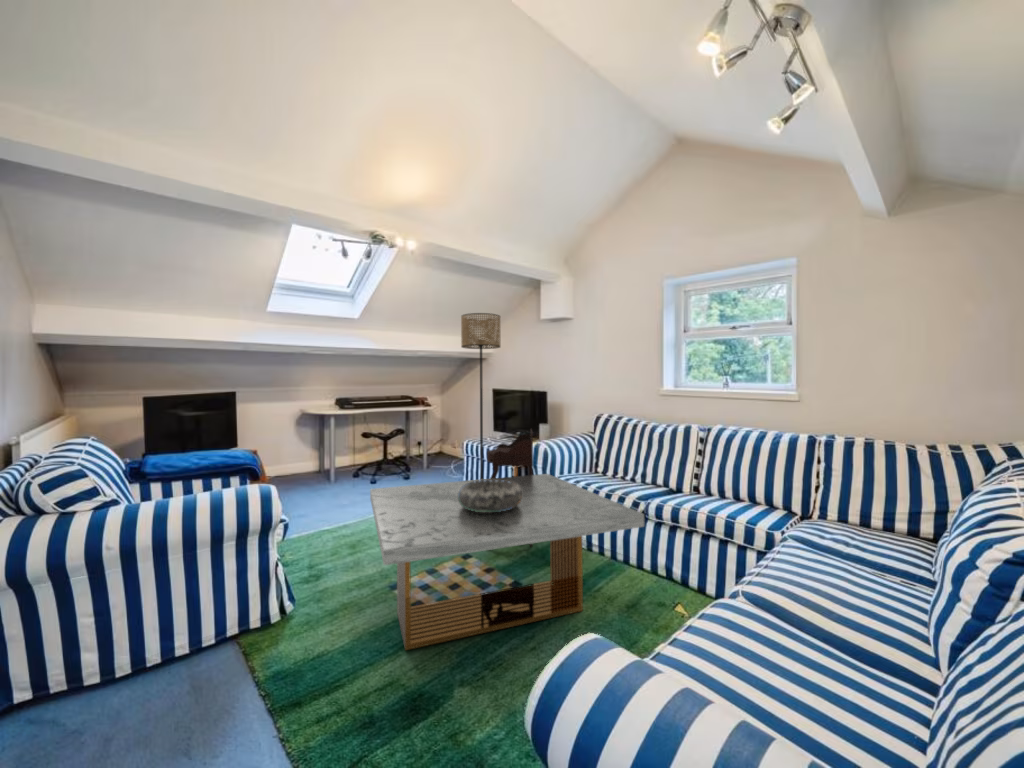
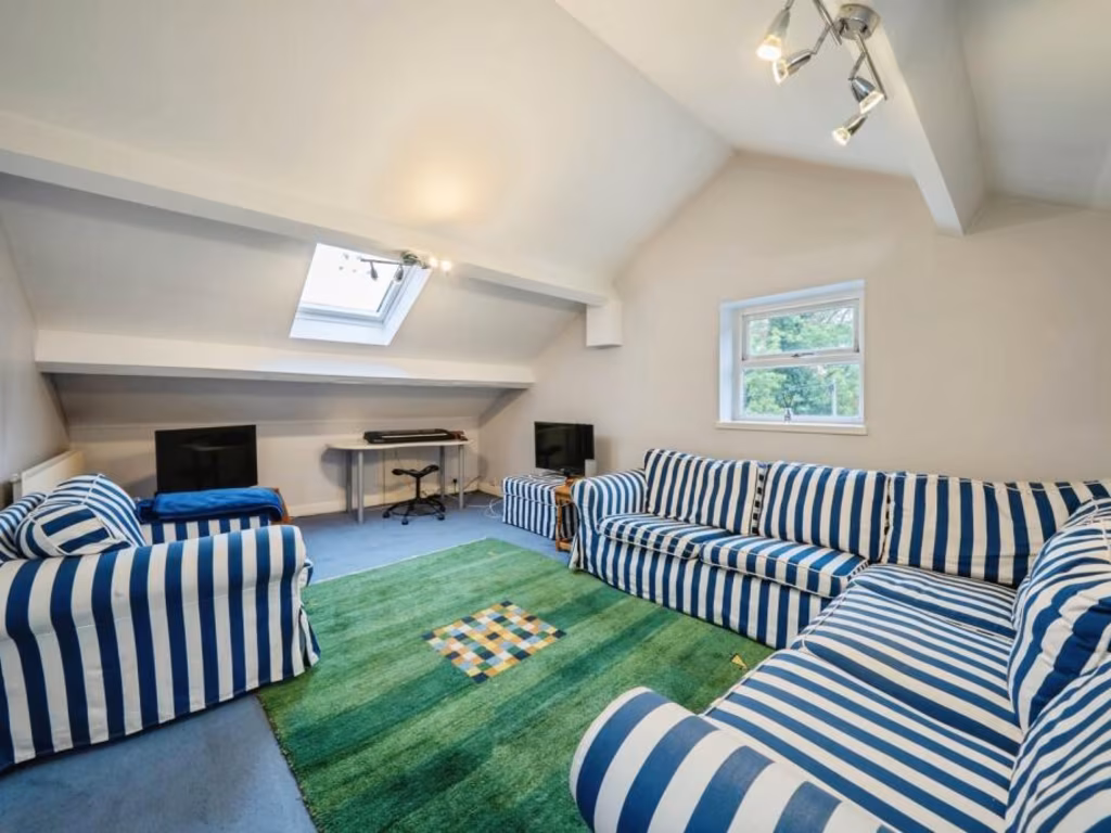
- side table [486,428,534,548]
- coffee table [369,473,645,651]
- decorative bowl [458,479,522,512]
- floor lamp [460,312,502,480]
